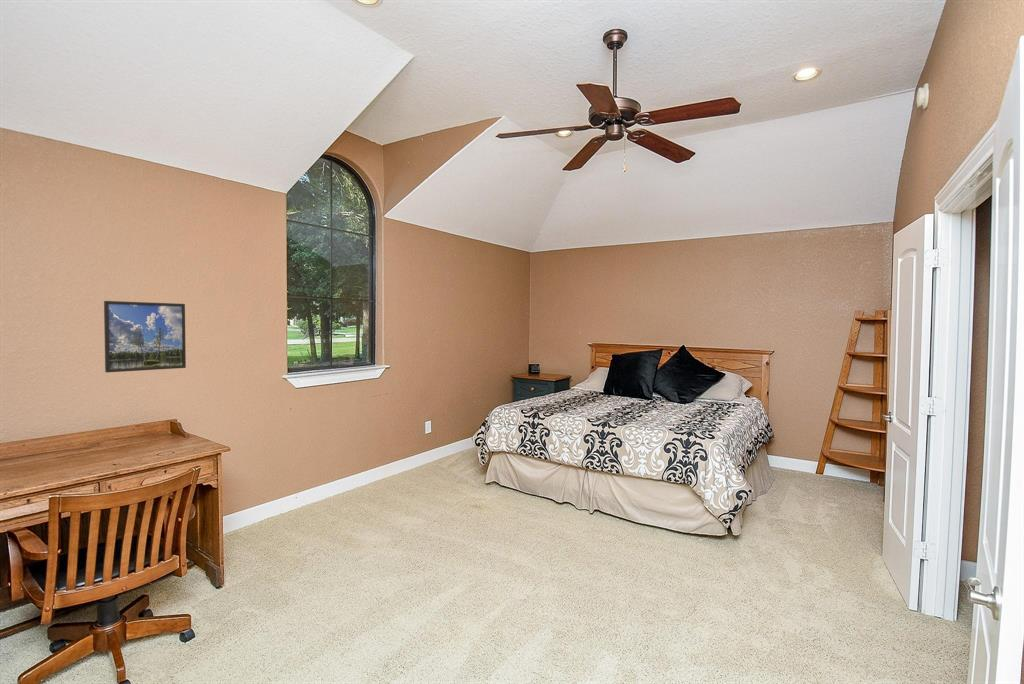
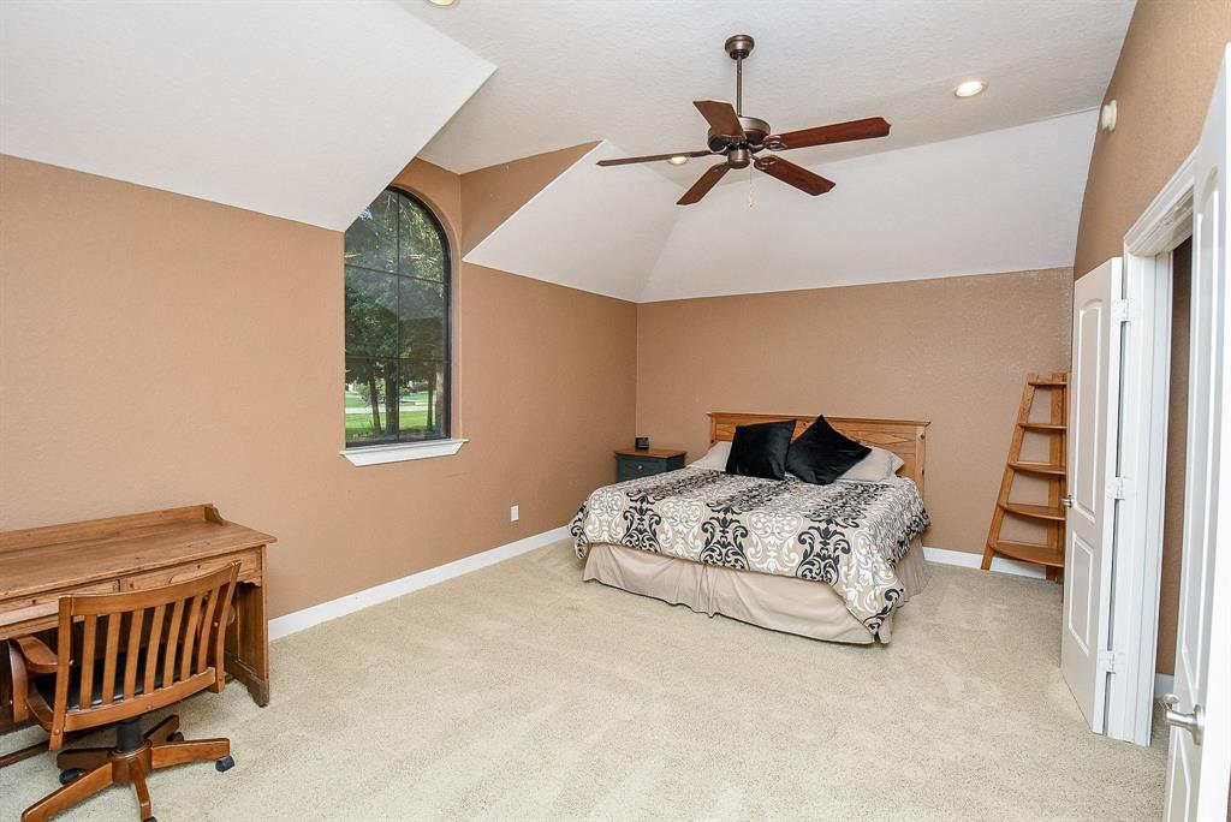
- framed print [103,300,187,373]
